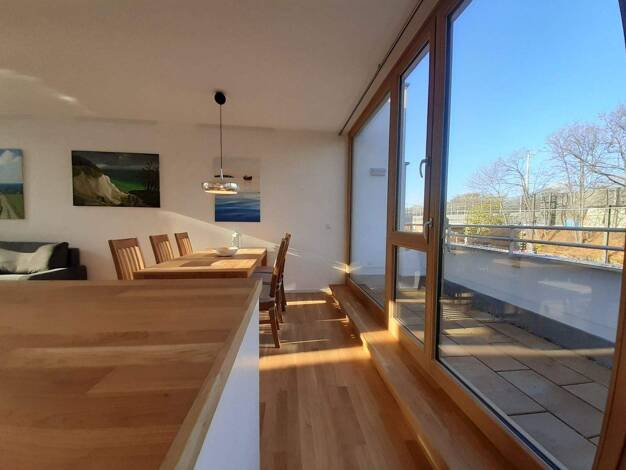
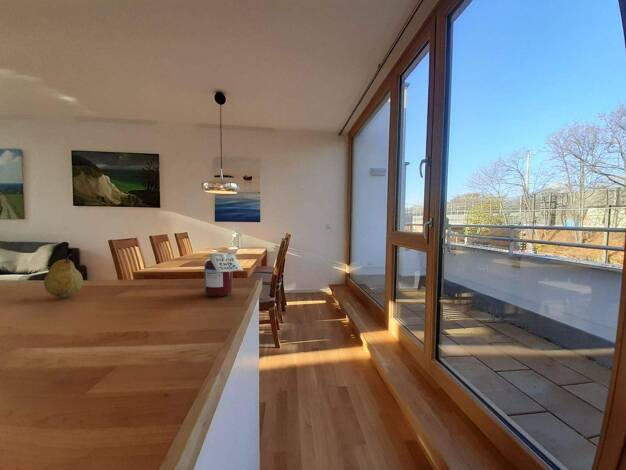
+ fruit [43,253,84,298]
+ jar [204,251,244,297]
